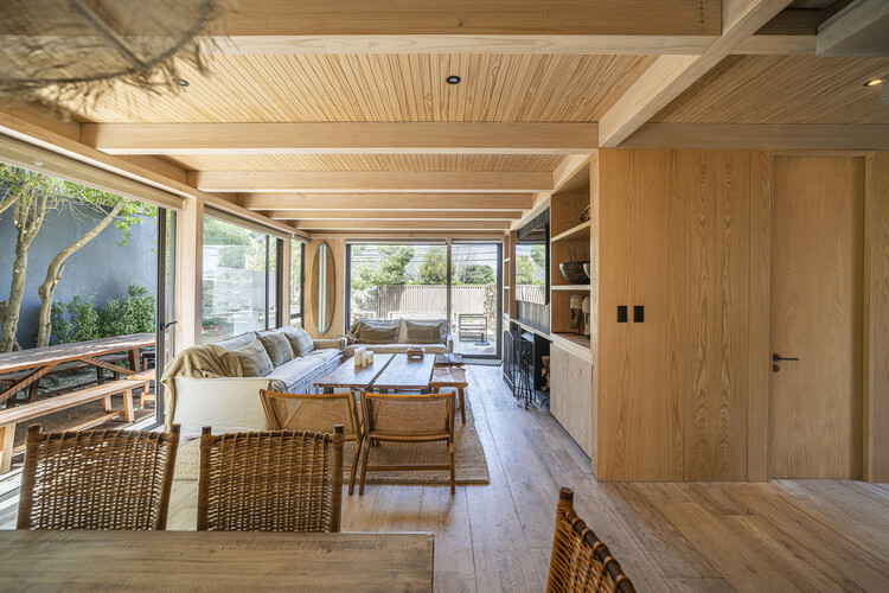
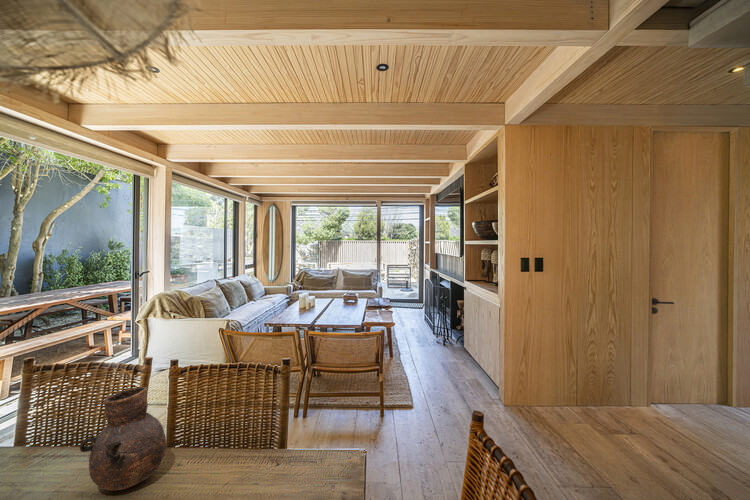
+ vase [79,386,168,491]
